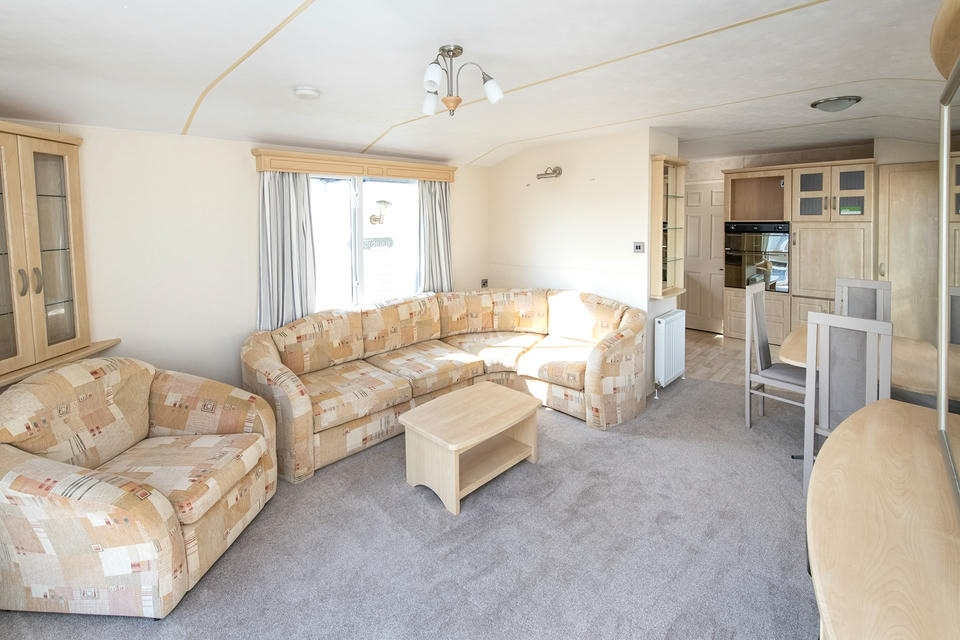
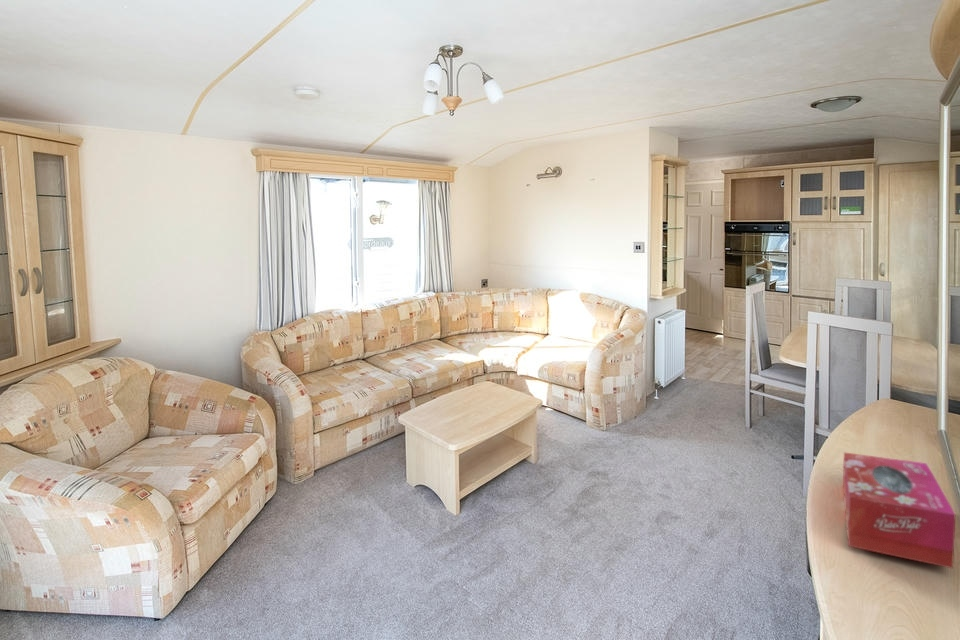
+ tissue box [842,451,957,569]
